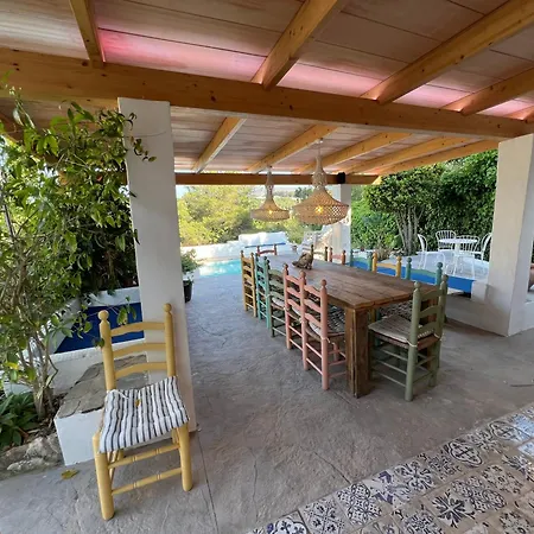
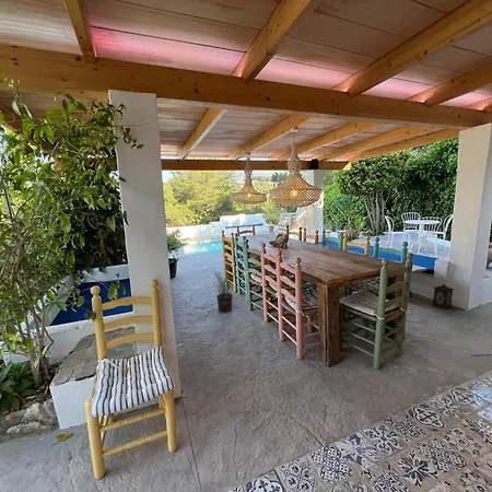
+ potted plant [212,265,237,314]
+ lantern [431,282,455,309]
